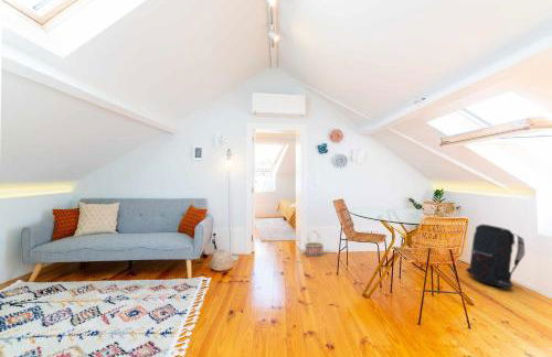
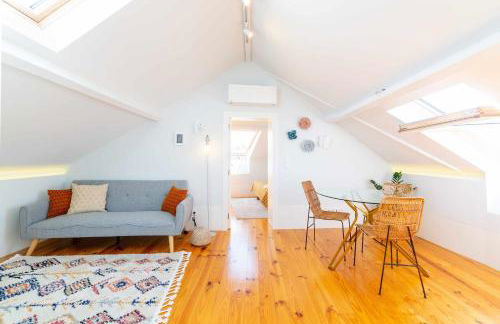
- basket [304,229,325,257]
- backpack [464,224,526,290]
